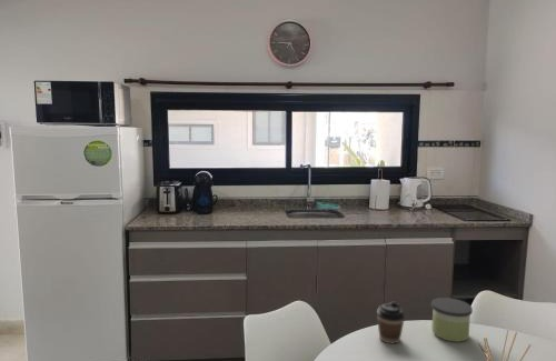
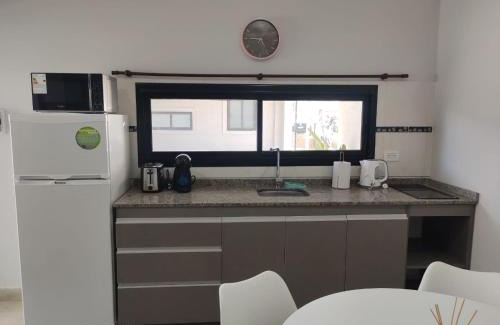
- coffee cup [376,301,406,344]
- candle [430,297,474,343]
